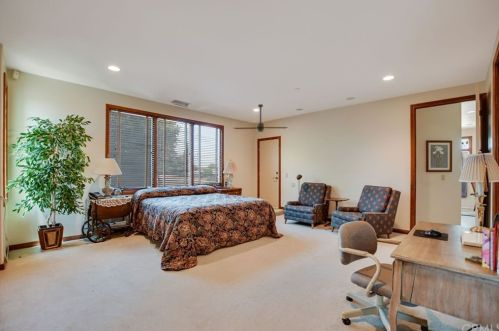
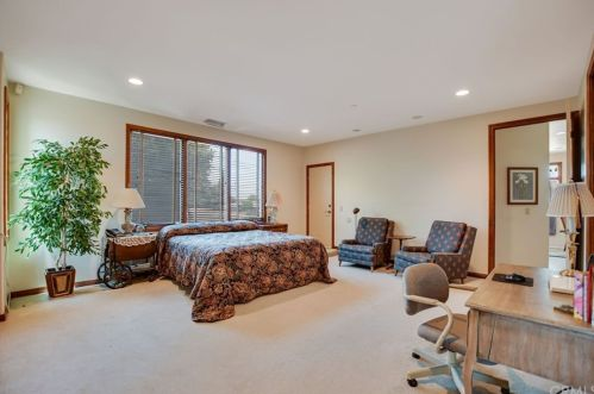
- ceiling fan [233,103,289,133]
